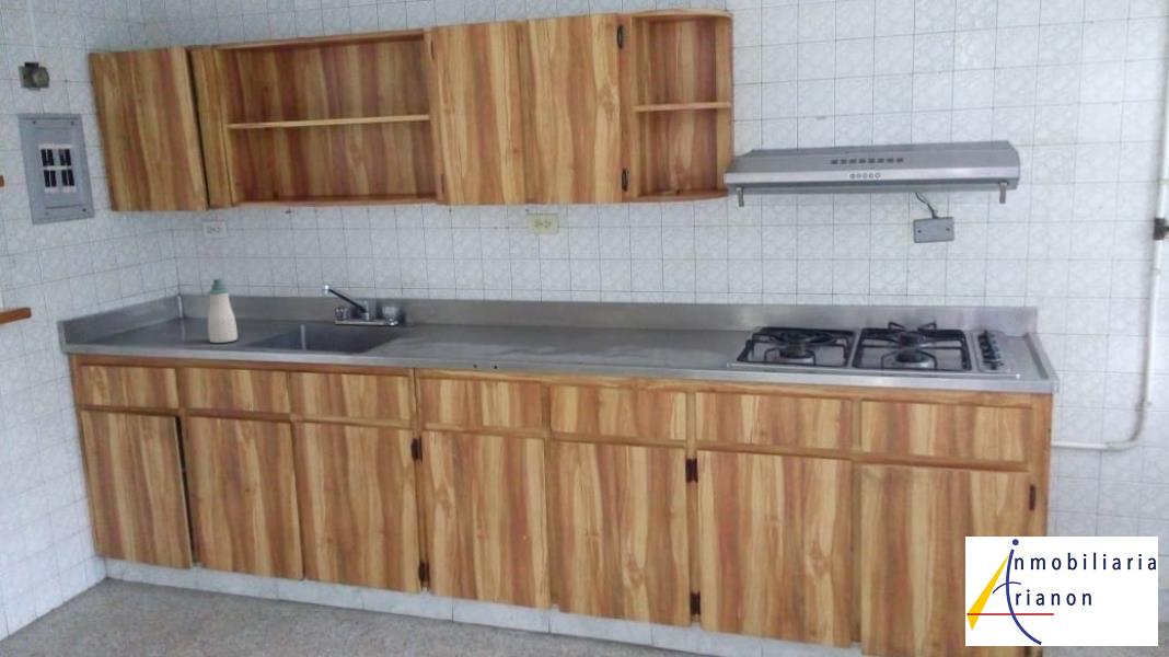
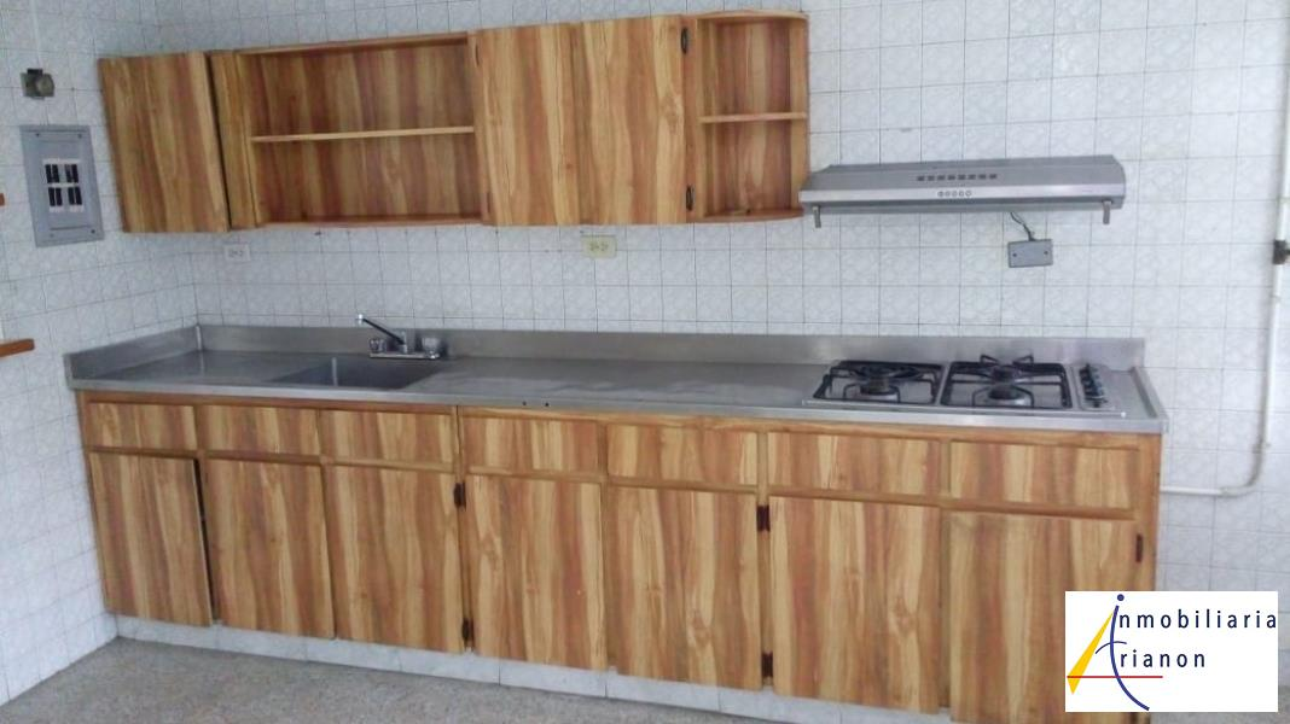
- soap bottle [207,277,239,344]
